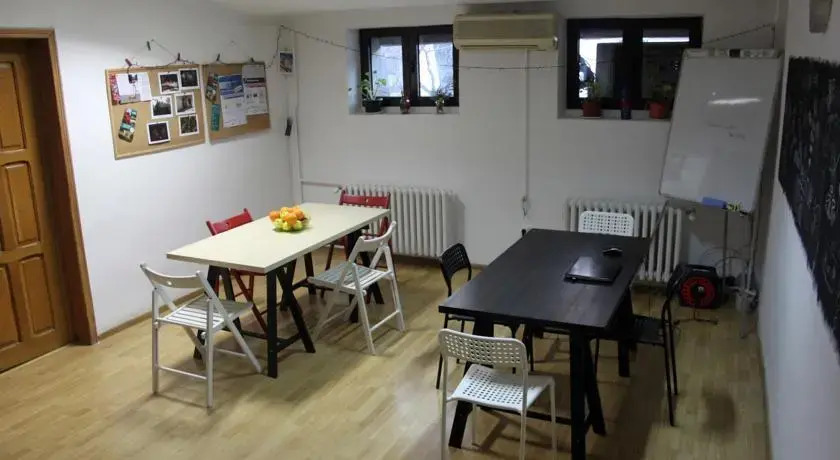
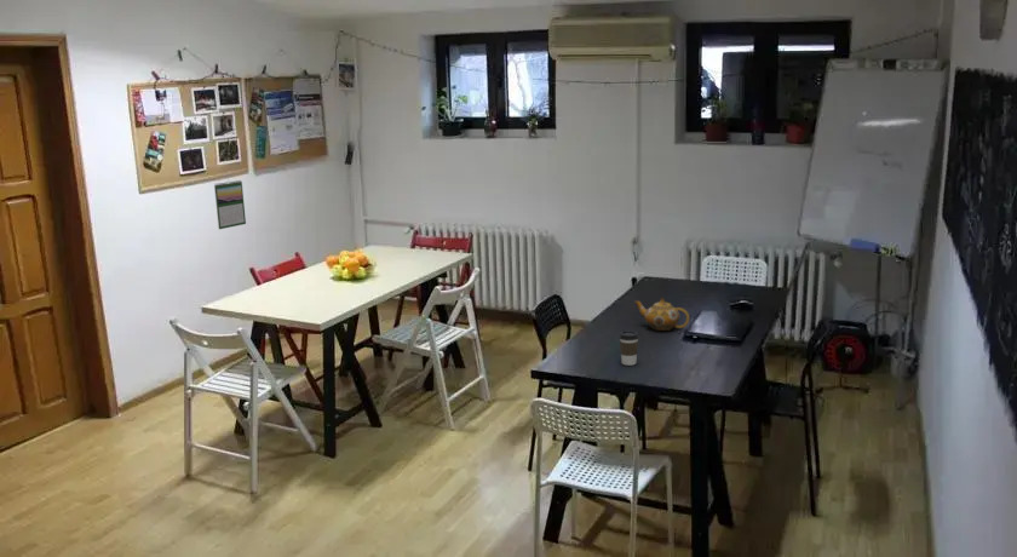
+ teapot [633,297,690,332]
+ calendar [213,179,247,230]
+ coffee cup [617,331,639,367]
